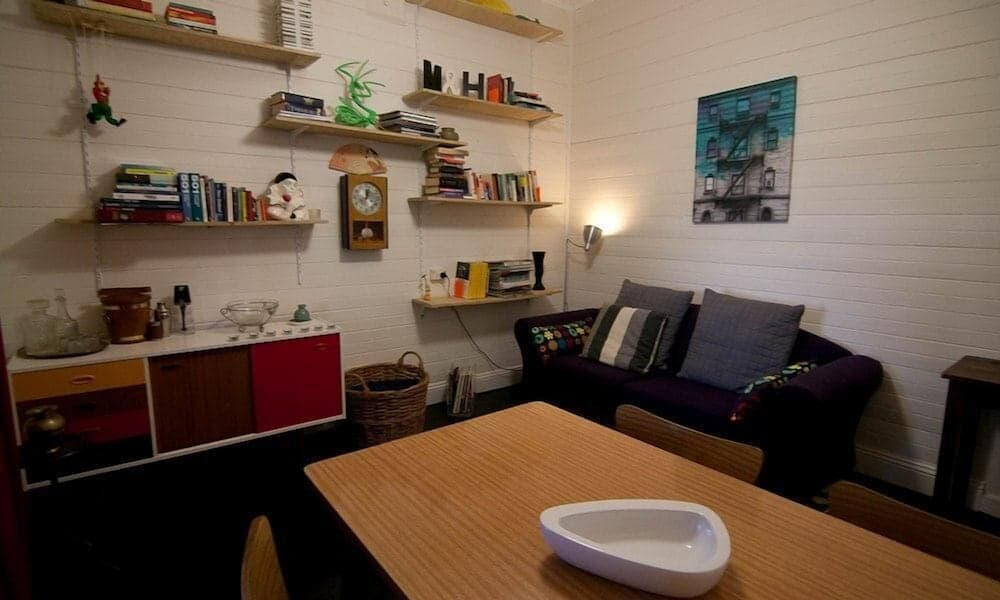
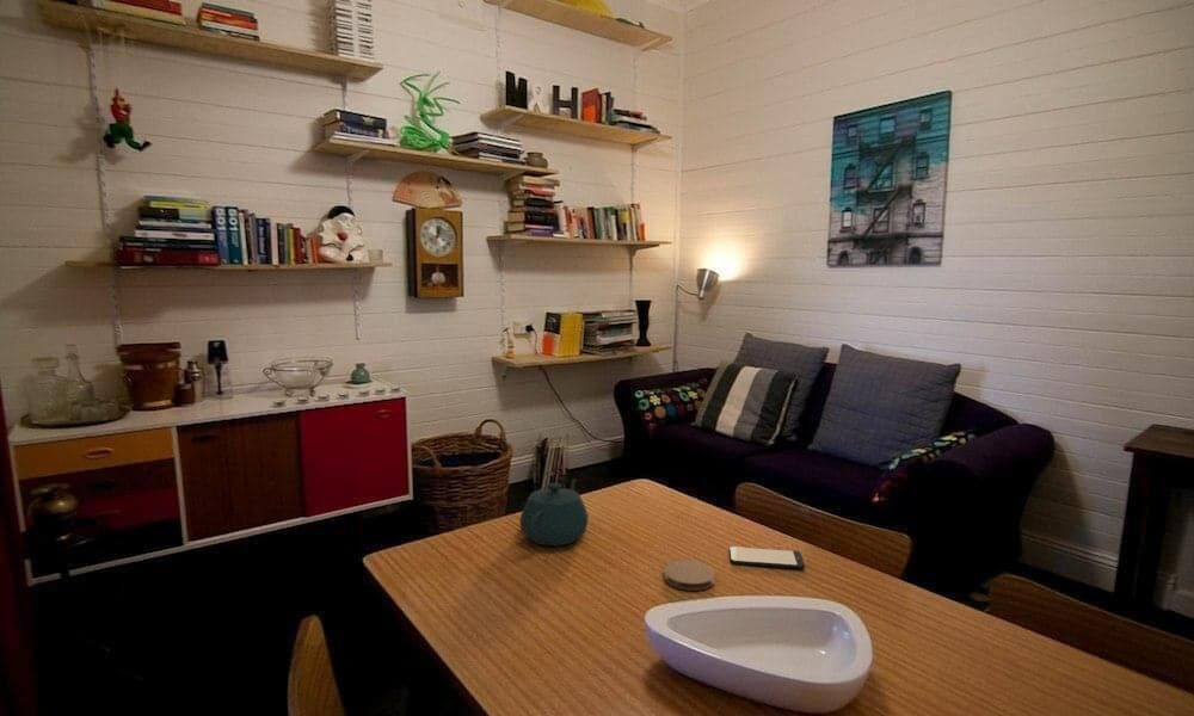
+ coaster [663,560,716,592]
+ teapot [518,477,590,547]
+ smartphone [728,545,806,570]
